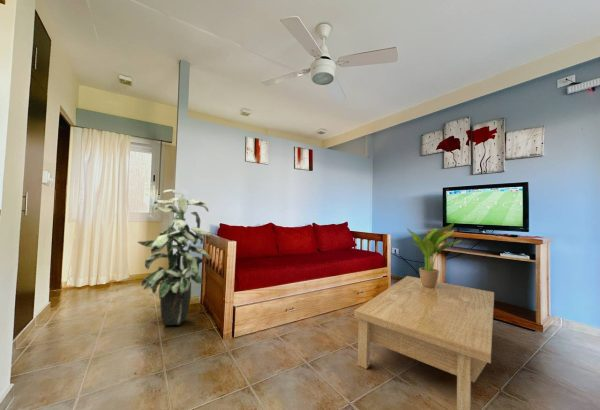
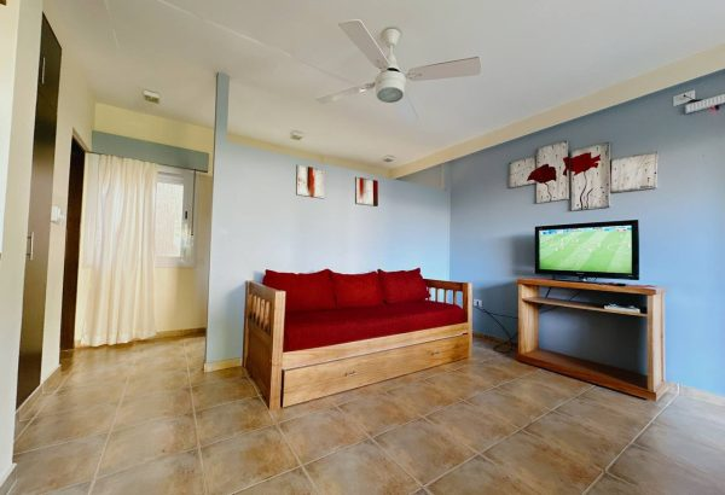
- potted plant [406,221,462,288]
- indoor plant [136,189,212,326]
- coffee table [353,275,495,410]
